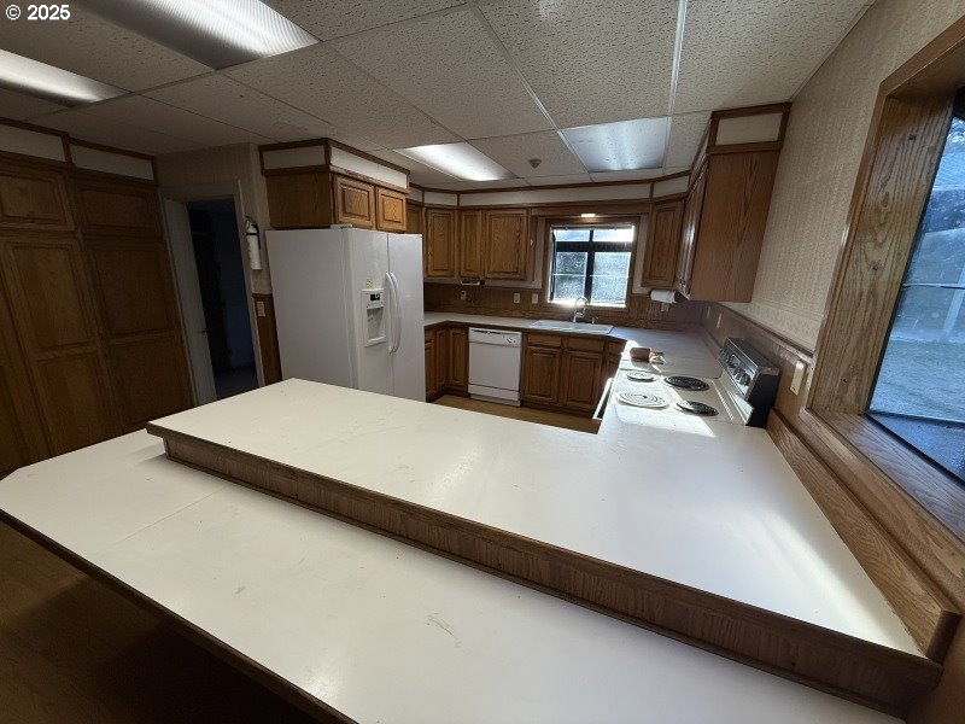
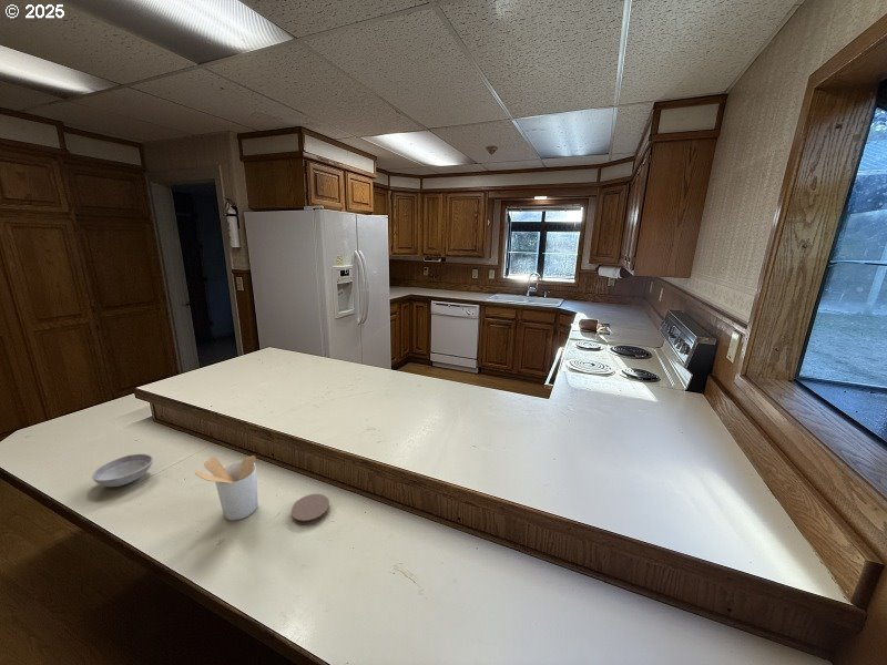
+ coaster [289,493,330,525]
+ bowl [91,453,154,488]
+ utensil holder [194,454,258,521]
